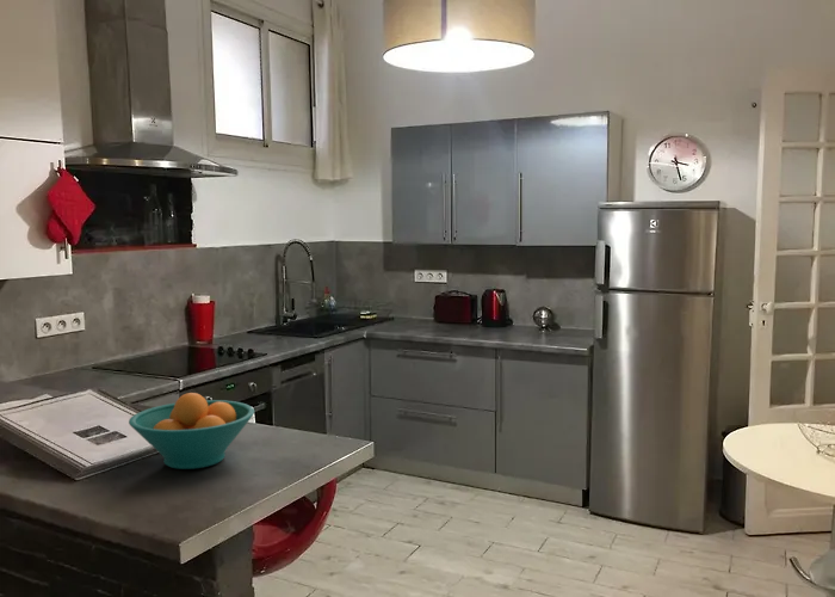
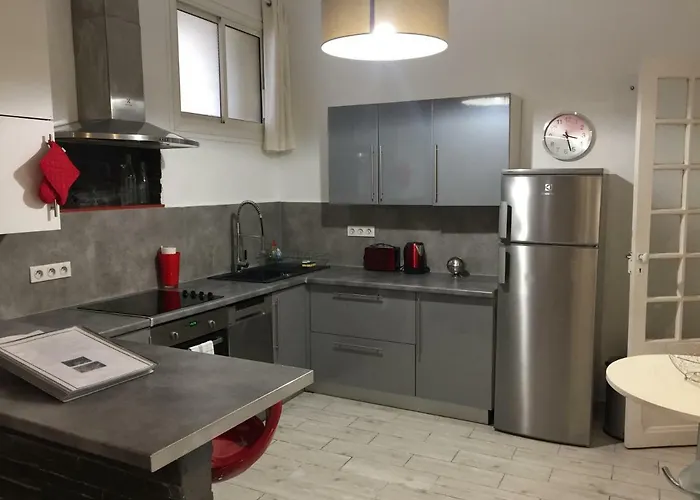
- fruit bowl [128,392,255,470]
